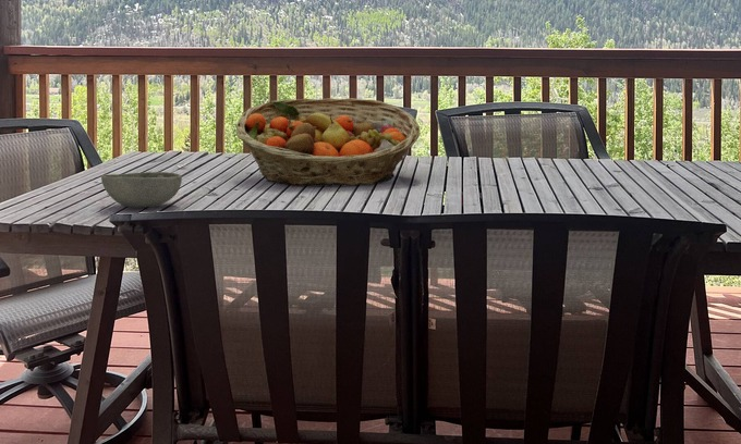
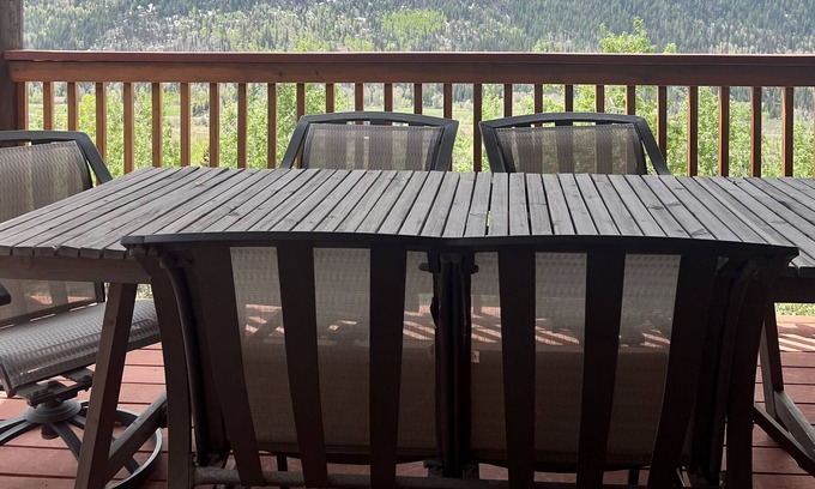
- bowl [100,171,183,209]
- fruit basket [235,97,421,187]
